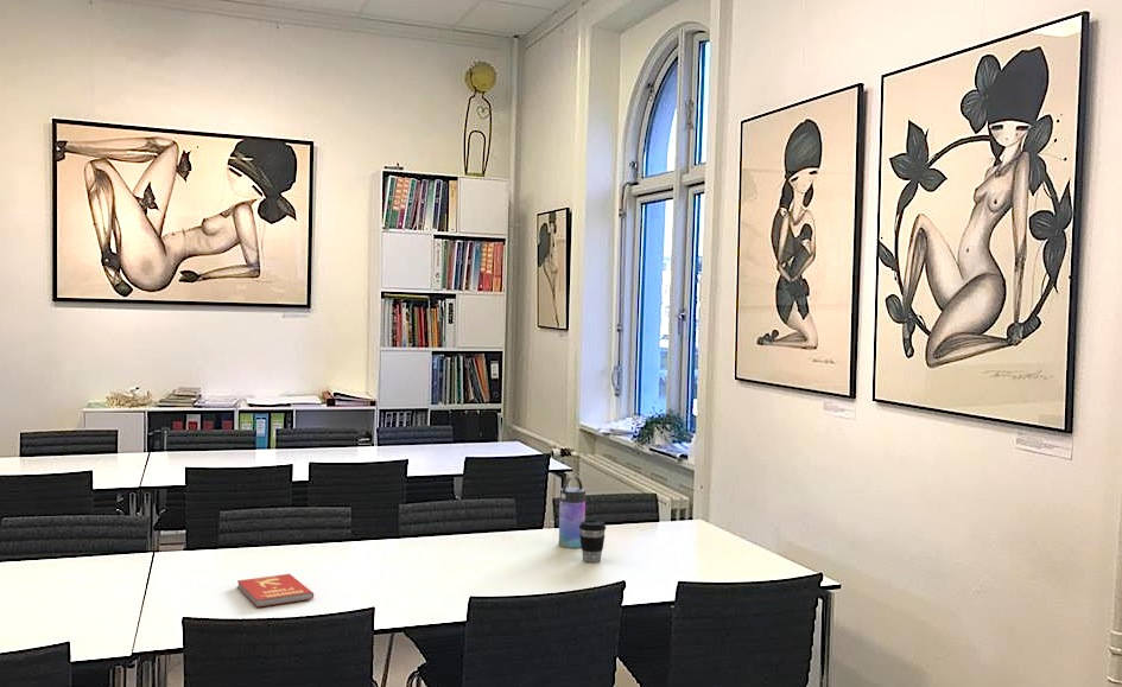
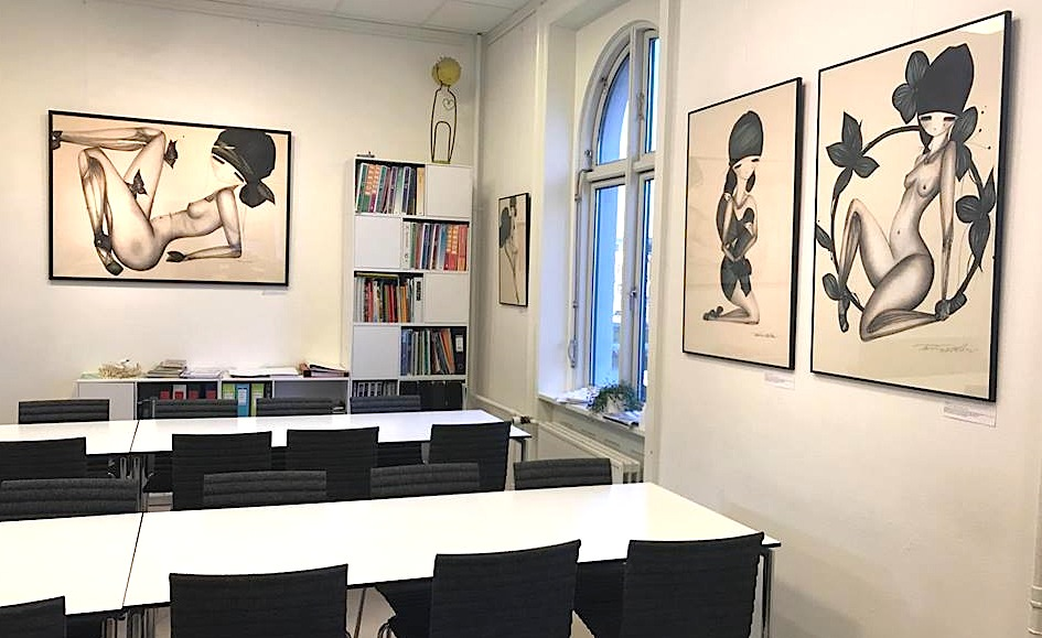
- book [236,573,315,609]
- water bottle [558,476,587,549]
- coffee cup [579,520,607,564]
